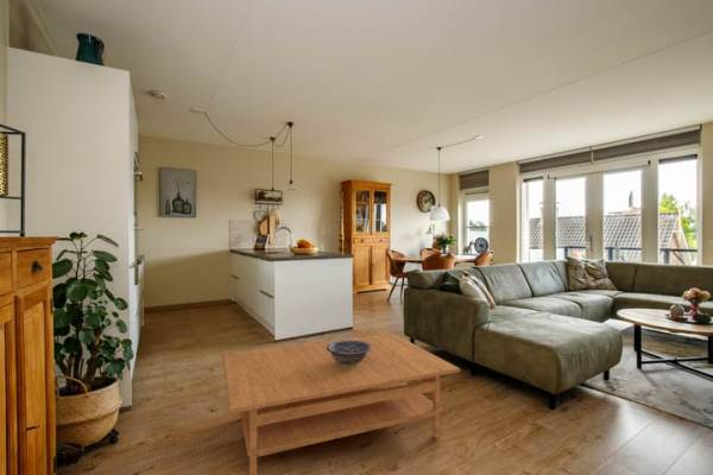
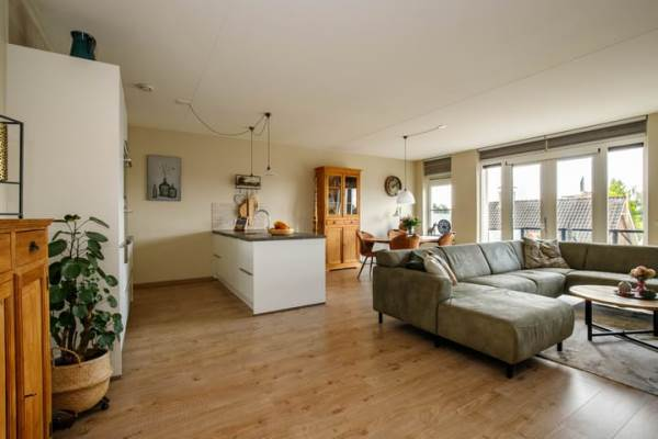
- decorative bowl [327,341,371,367]
- coffee table [222,331,461,475]
